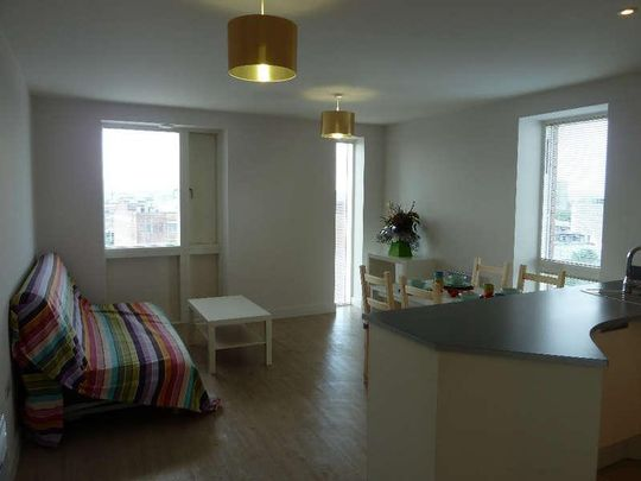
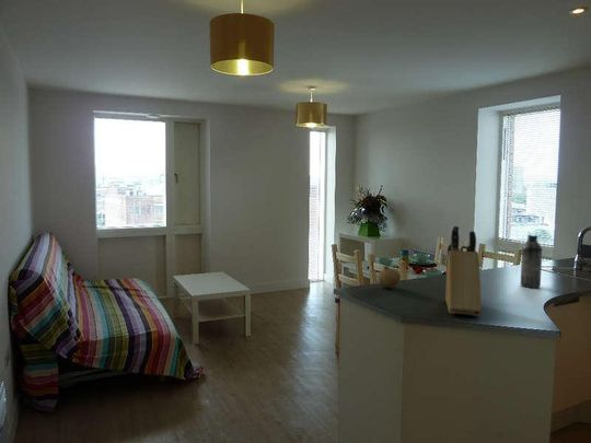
+ fruit [378,265,402,289]
+ water bottle [520,234,543,289]
+ knife block [444,225,483,317]
